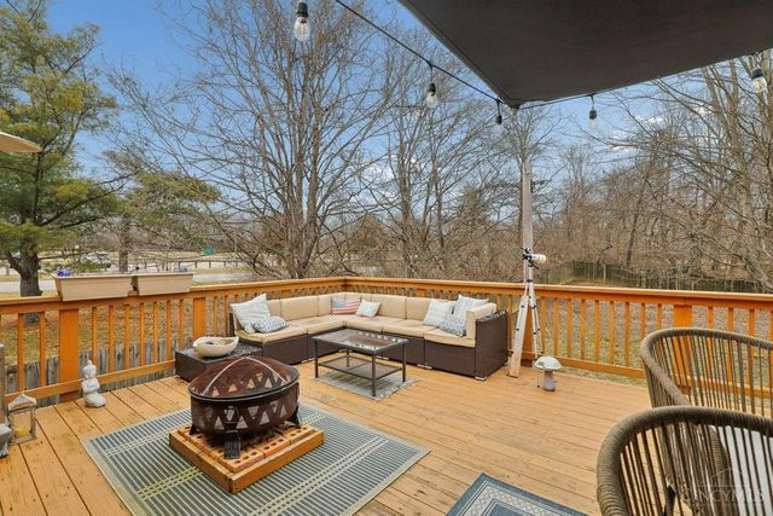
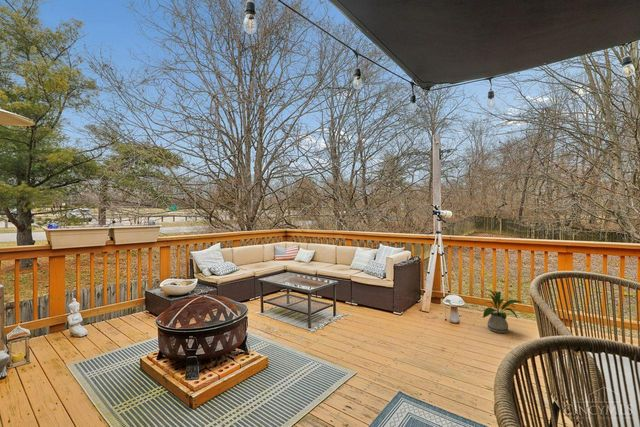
+ house plant [481,288,525,334]
